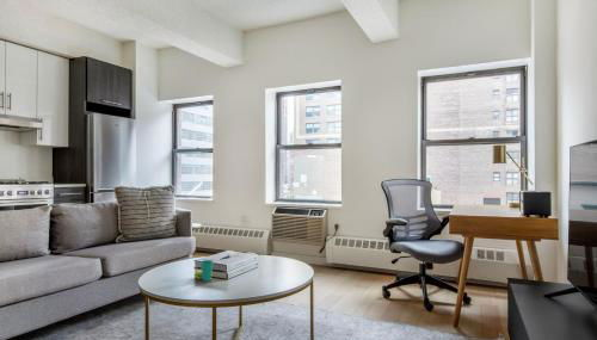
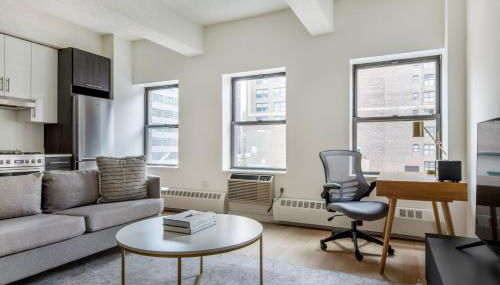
- cup [193,259,215,283]
